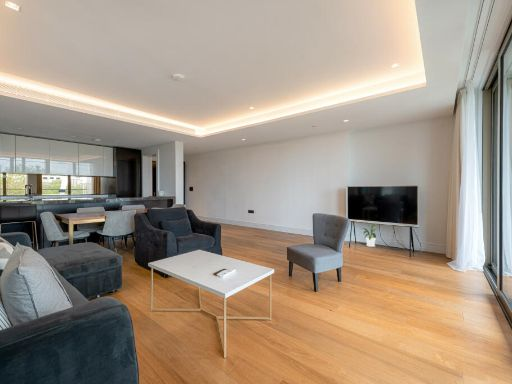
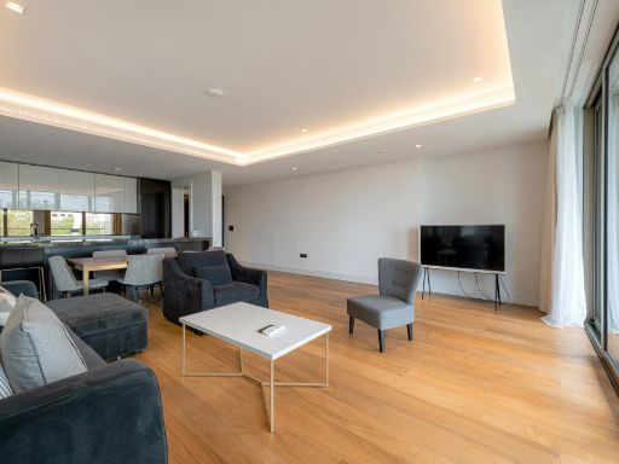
- house plant [362,222,380,248]
